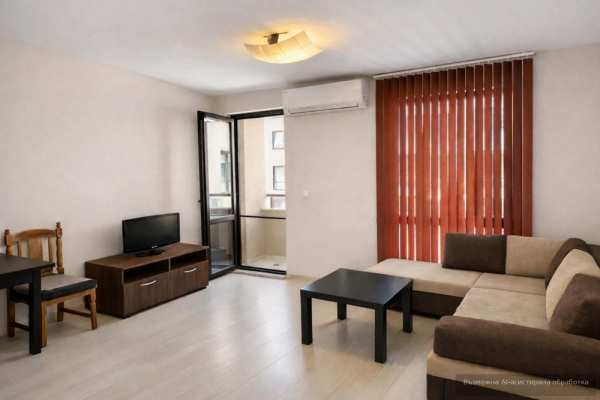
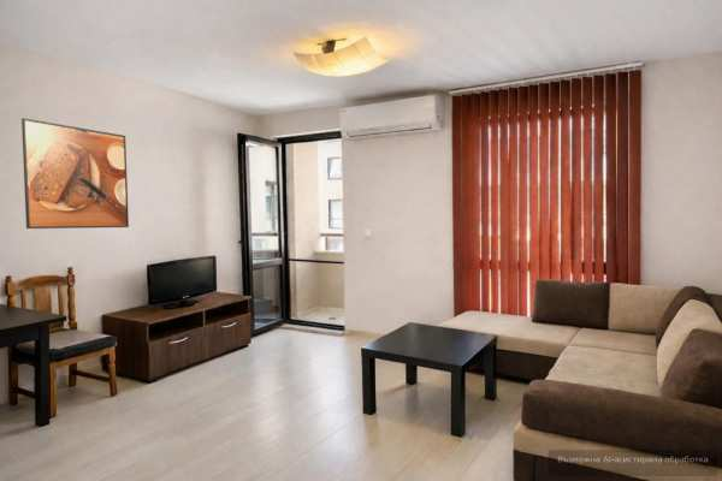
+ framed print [20,117,130,230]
